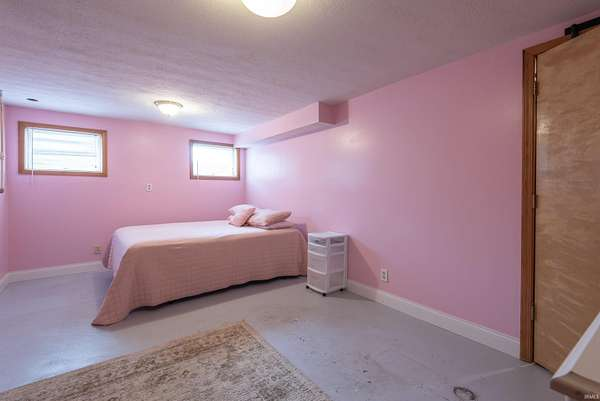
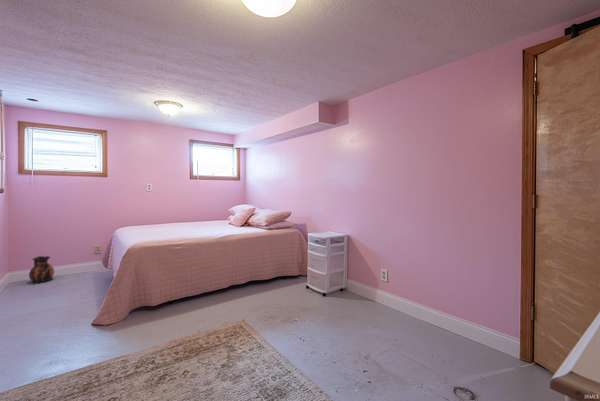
+ ceramic jug [28,255,55,284]
